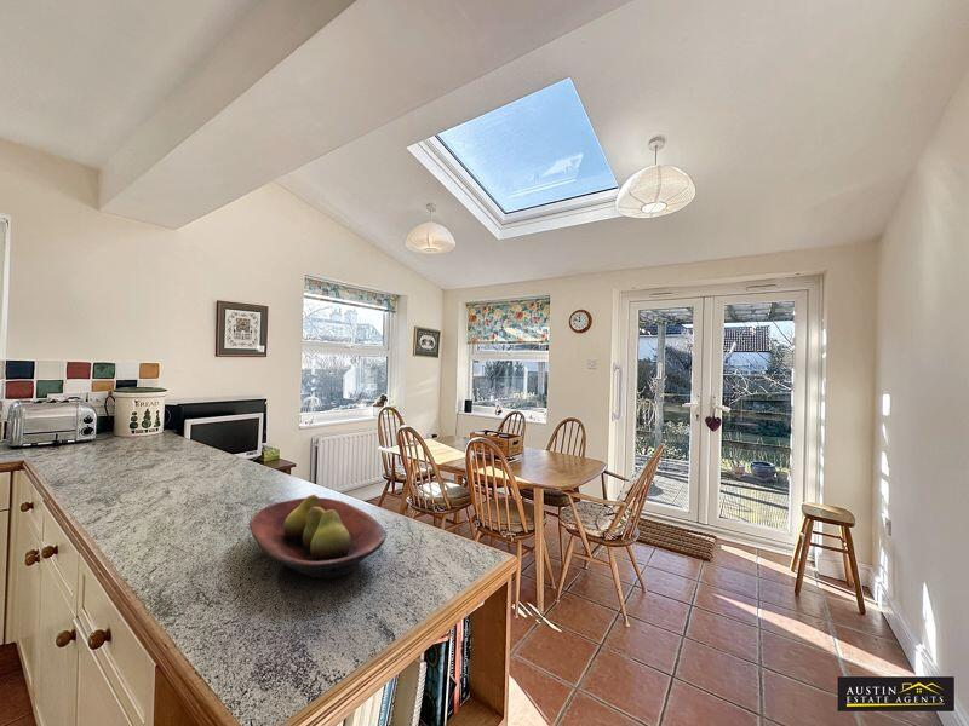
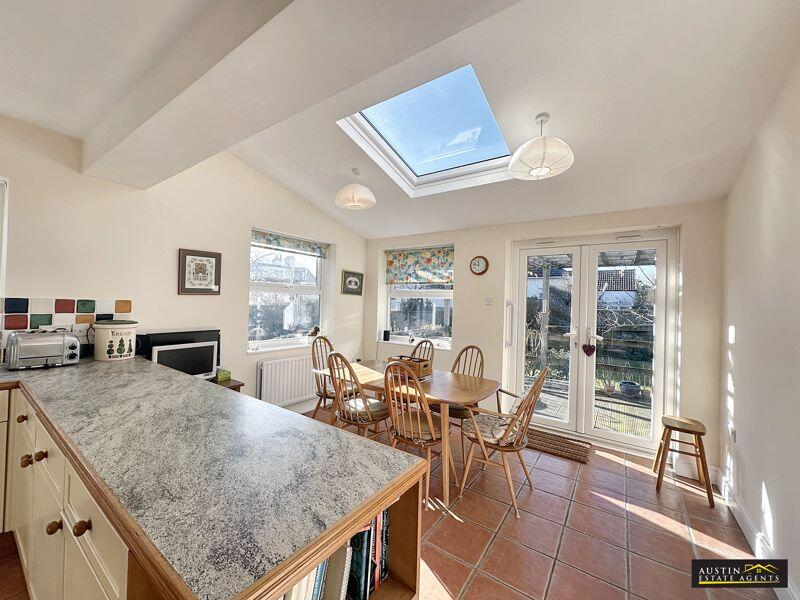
- fruit bowl [248,494,388,580]
